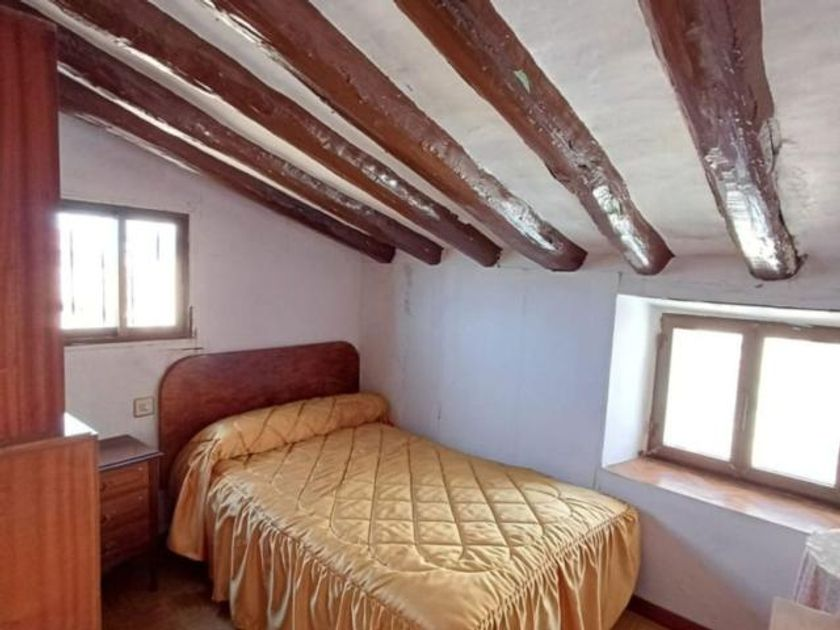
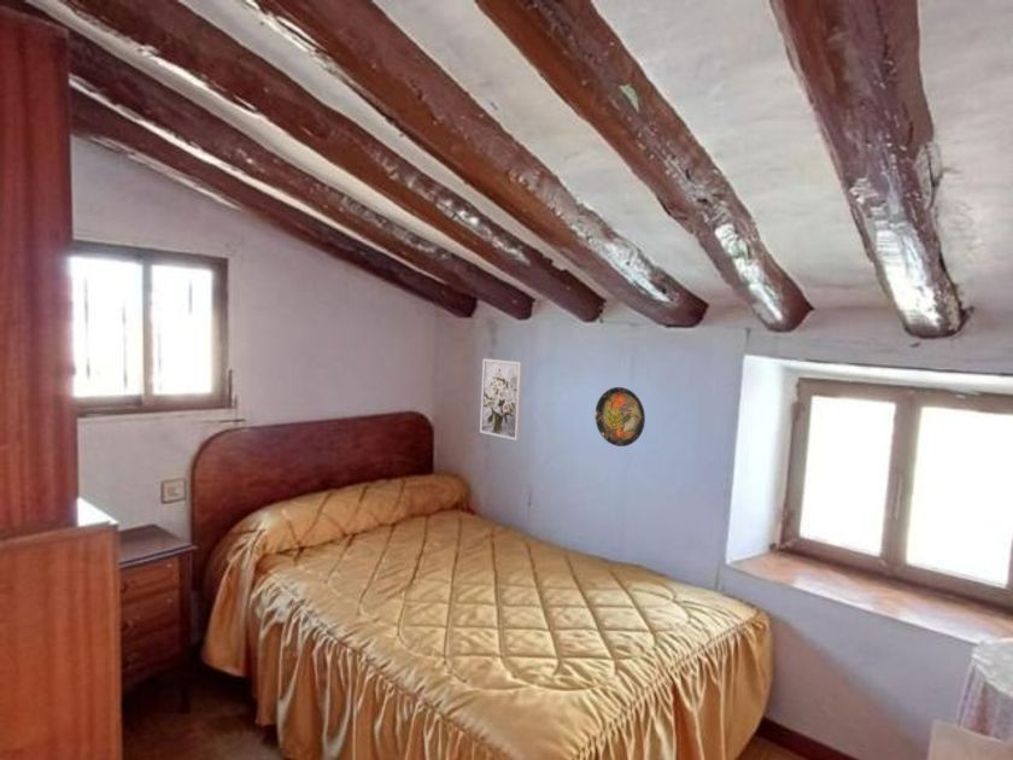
+ decorative plate [595,386,646,448]
+ wall art [479,357,525,442]
